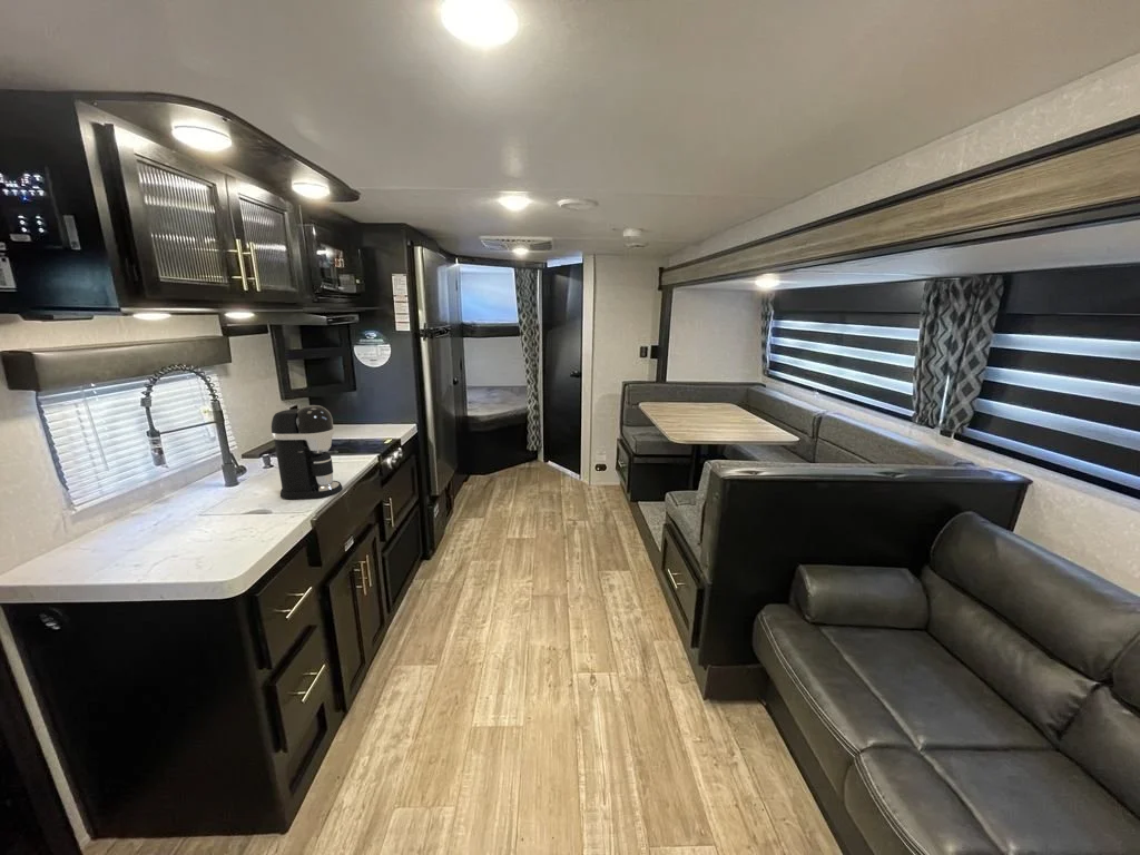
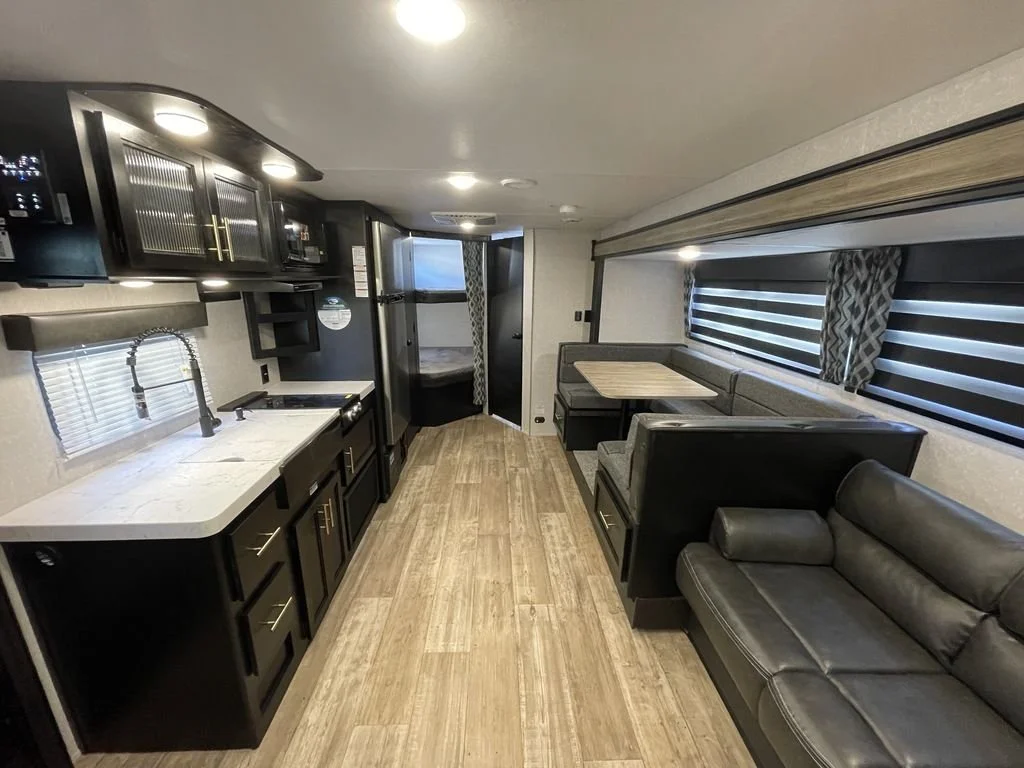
- coffee maker [271,404,344,500]
